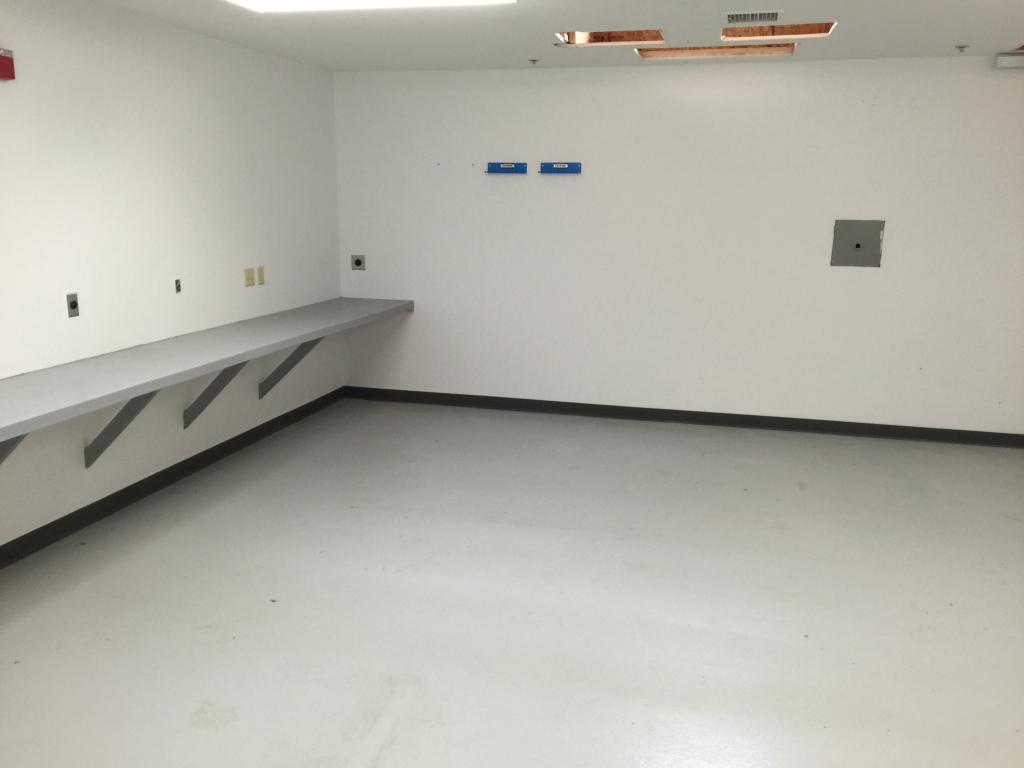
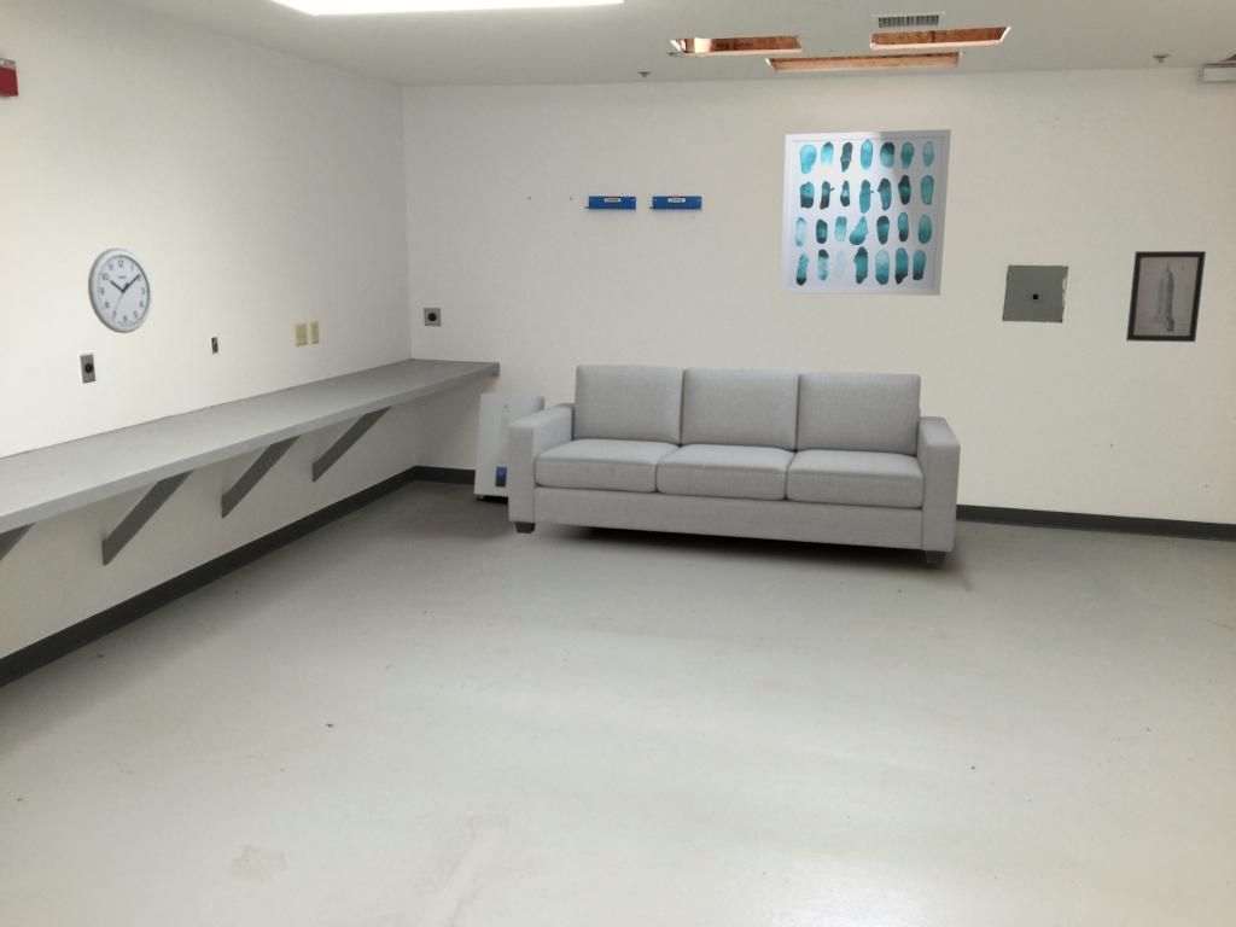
+ water heater [473,392,547,500]
+ sofa [507,363,962,565]
+ wall clock [87,246,153,334]
+ wall art [779,128,952,297]
+ wall art [1125,250,1207,343]
